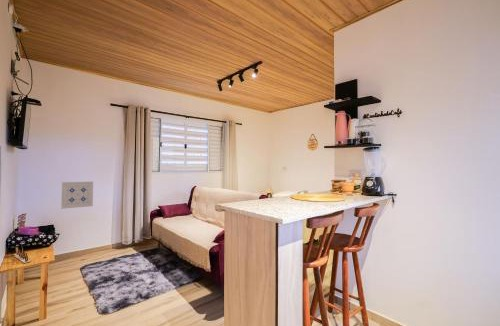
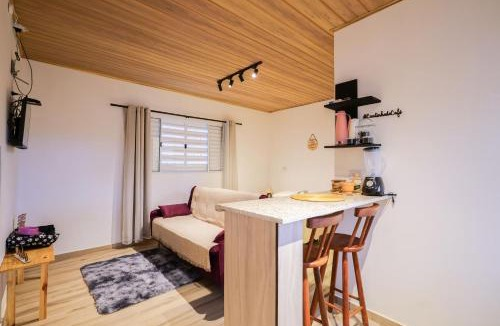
- wall art [60,181,94,210]
